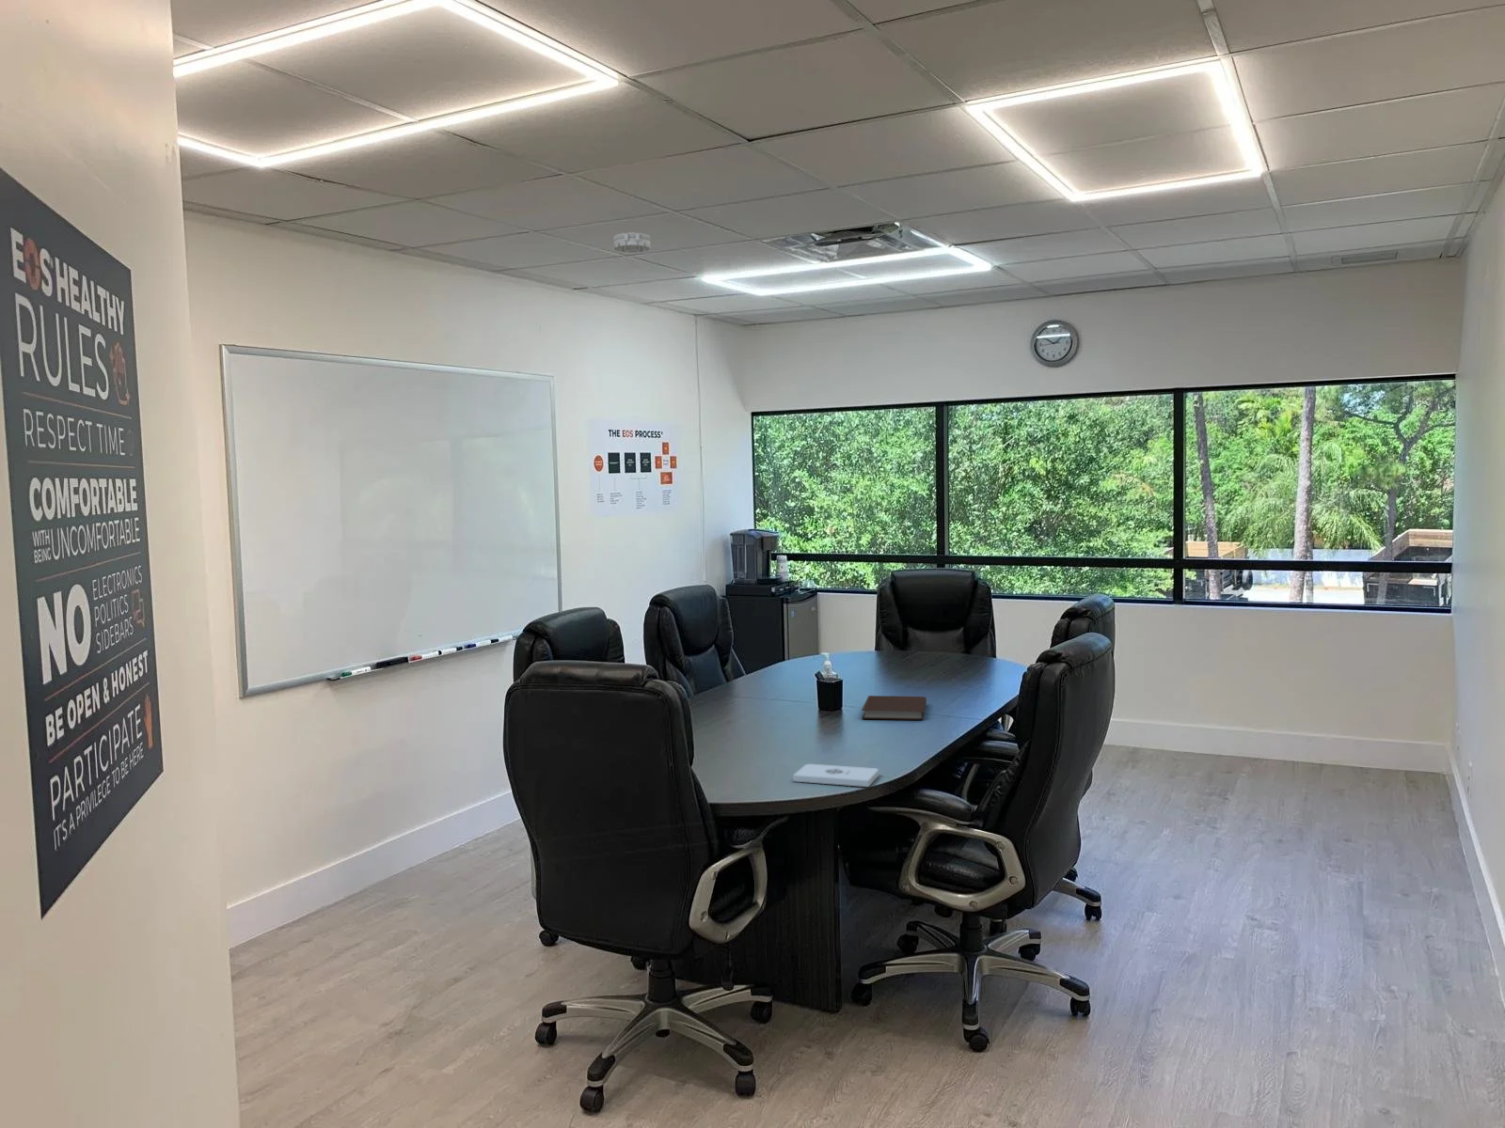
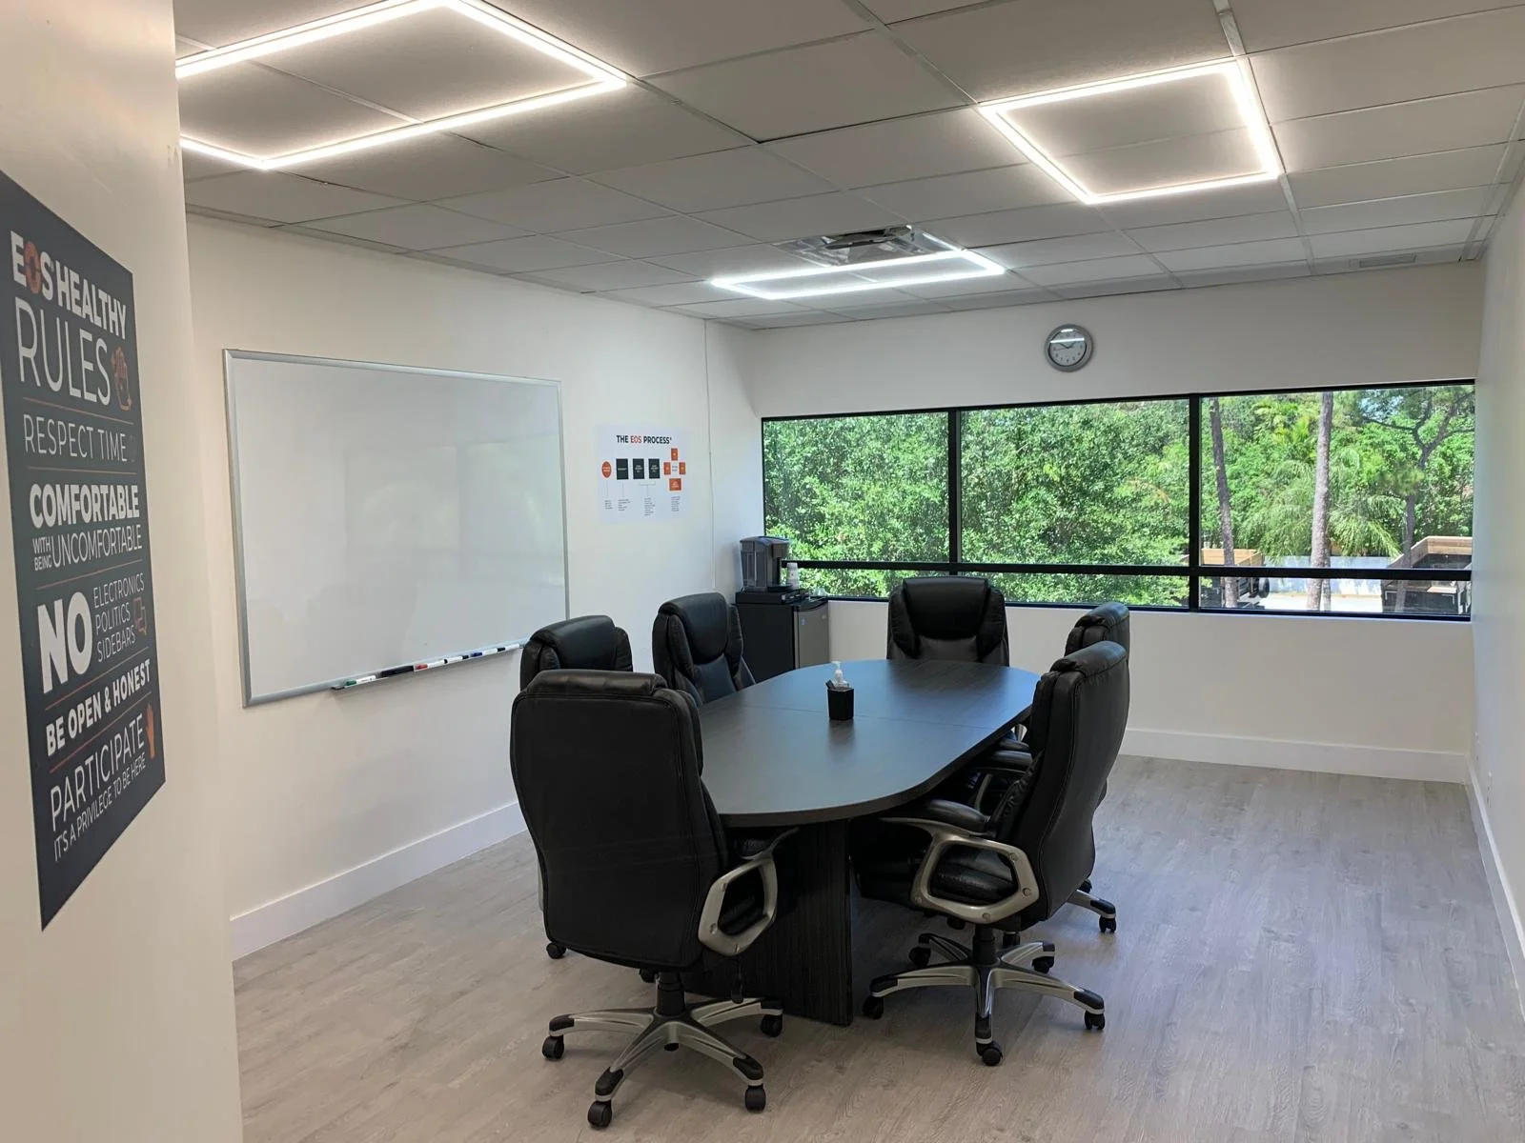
- notepad [792,763,879,788]
- smoke detector [613,231,651,254]
- notebook [860,694,928,720]
